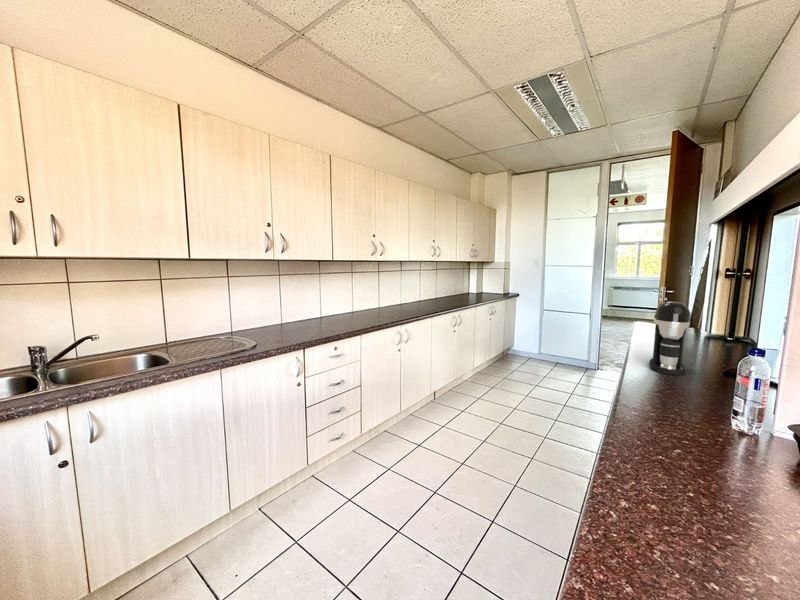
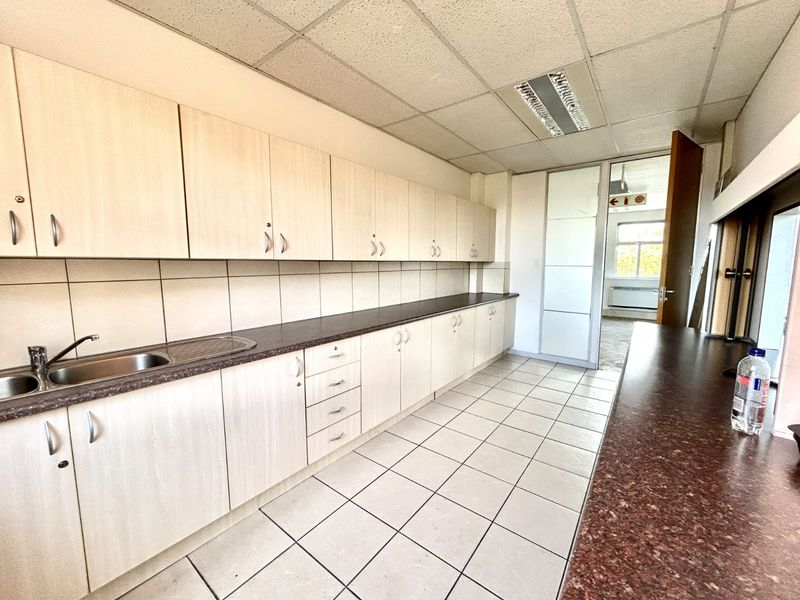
- coffee maker [648,301,691,376]
